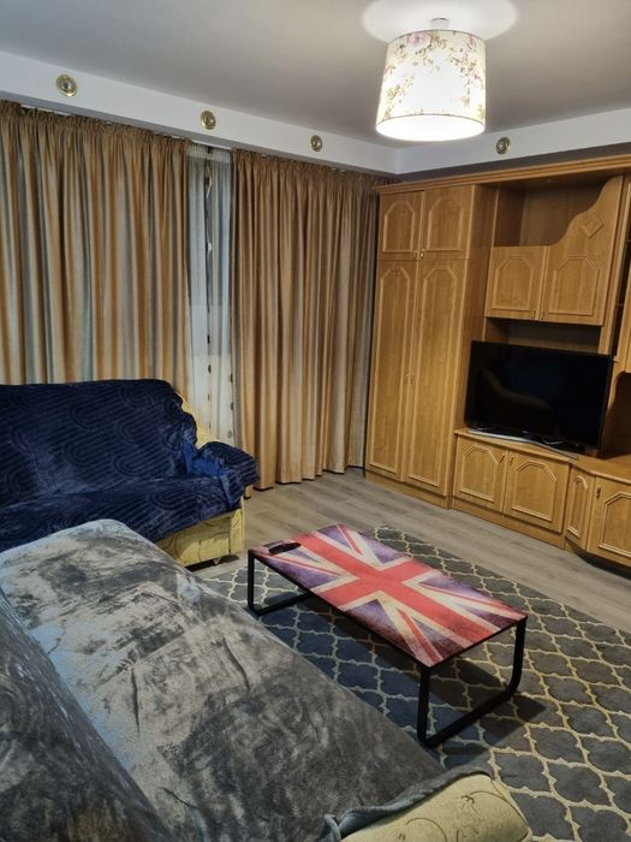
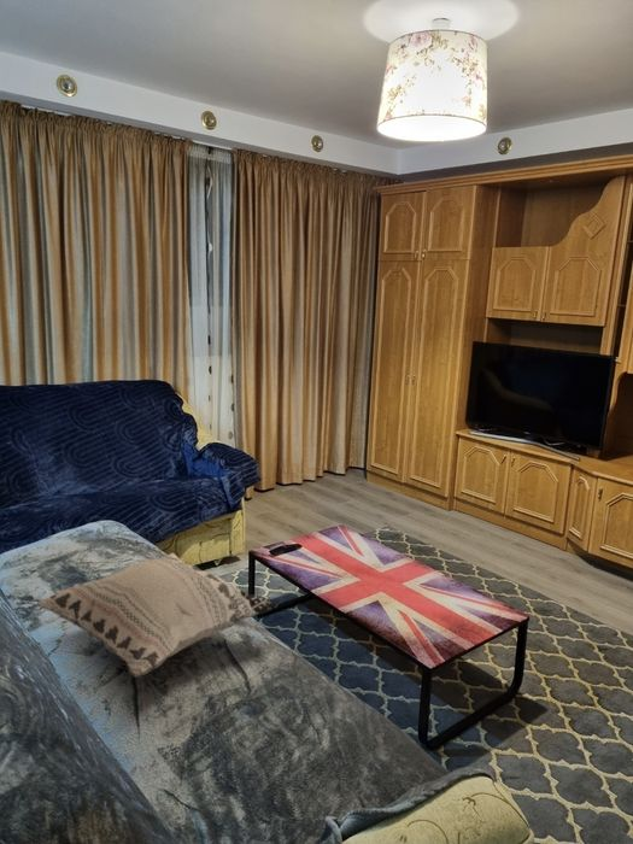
+ decorative pillow [35,552,279,679]
